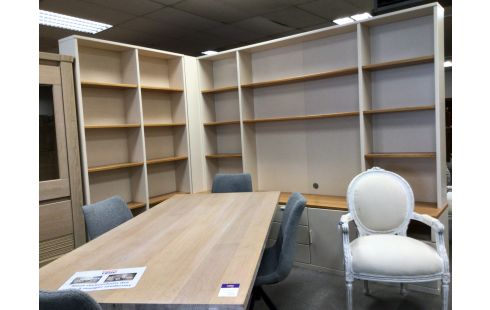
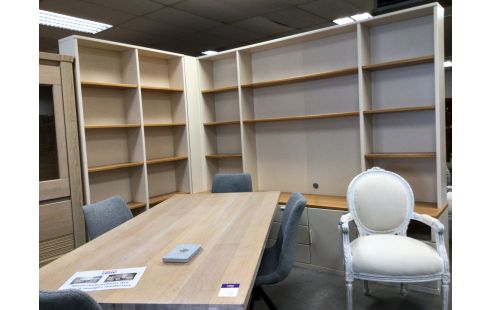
+ notepad [161,243,203,263]
